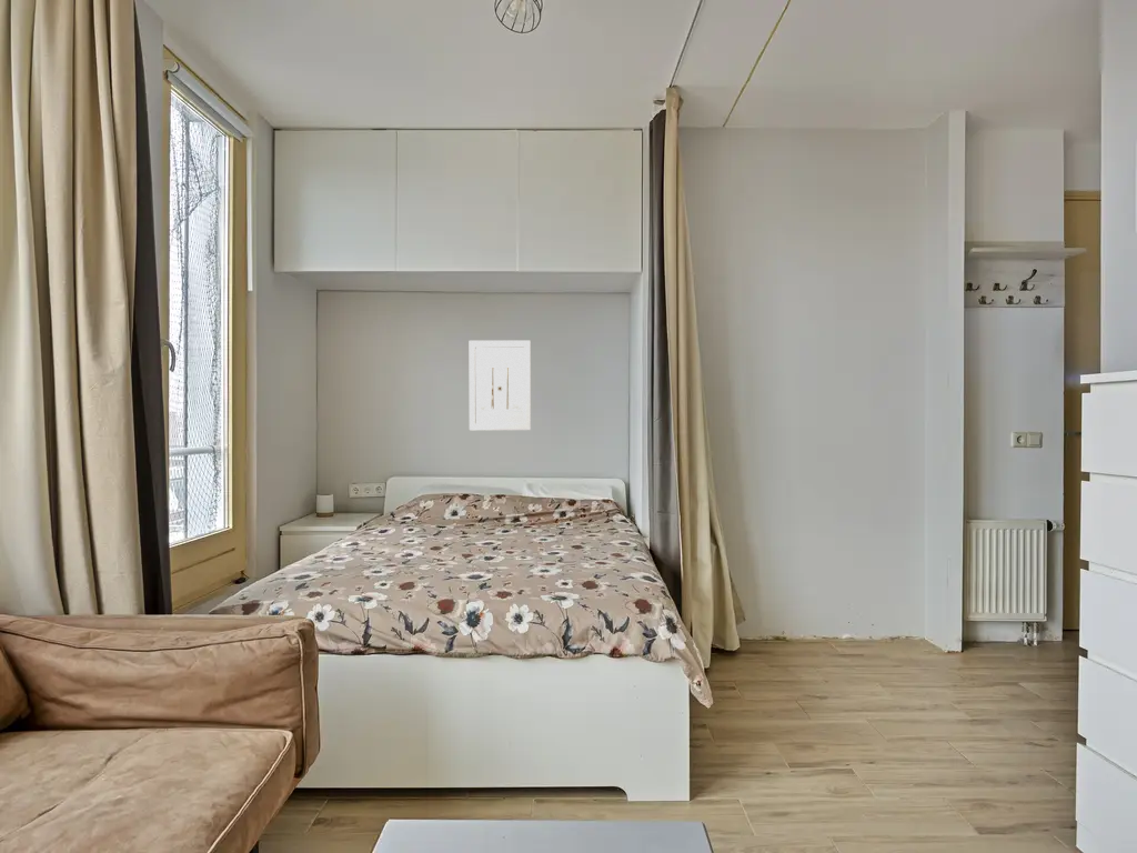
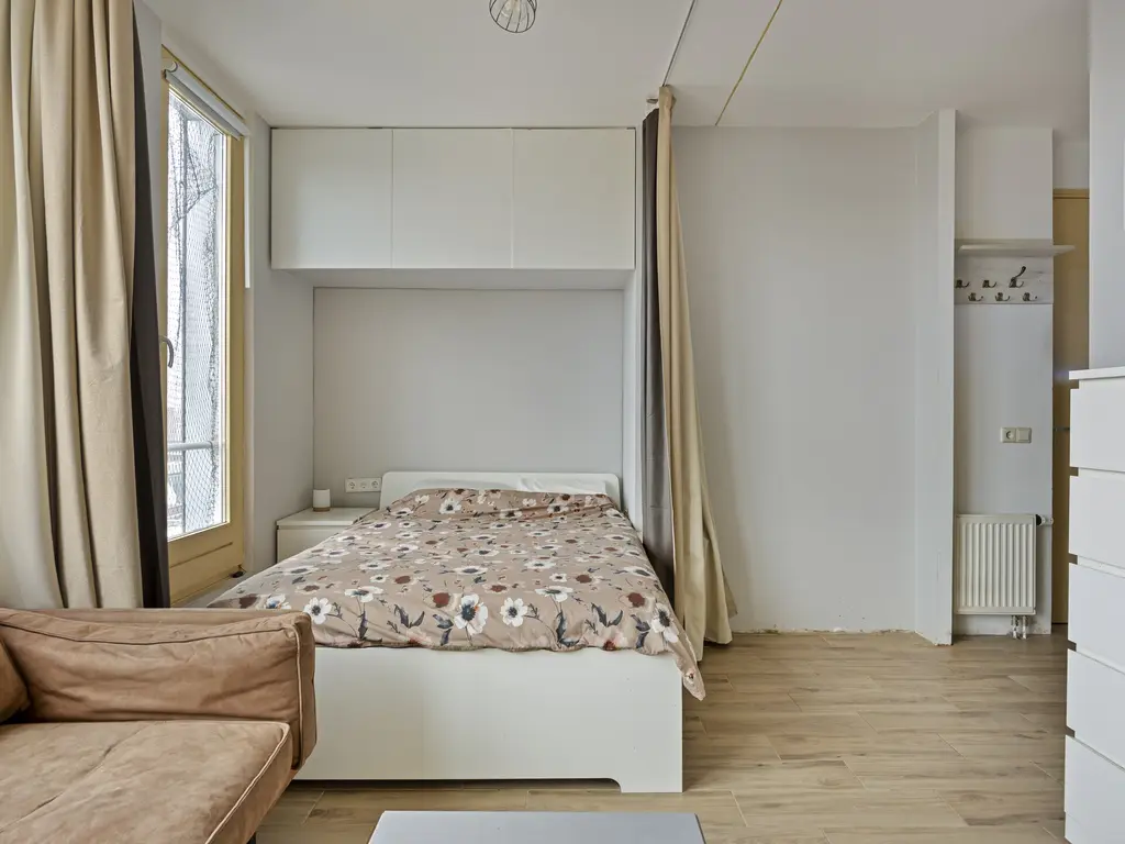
- wall art [469,340,532,431]
